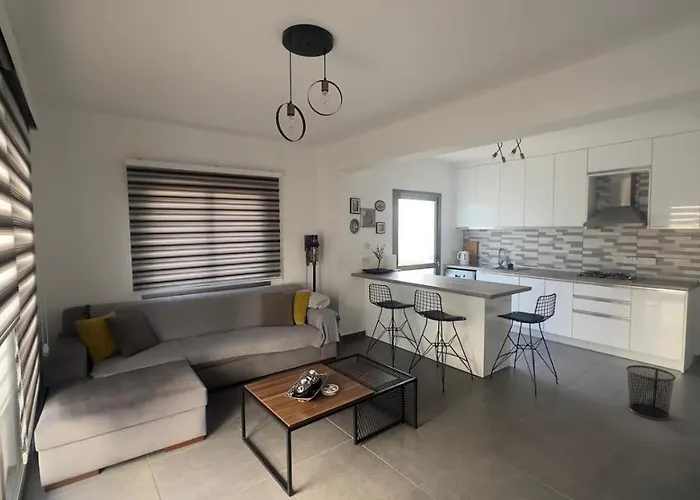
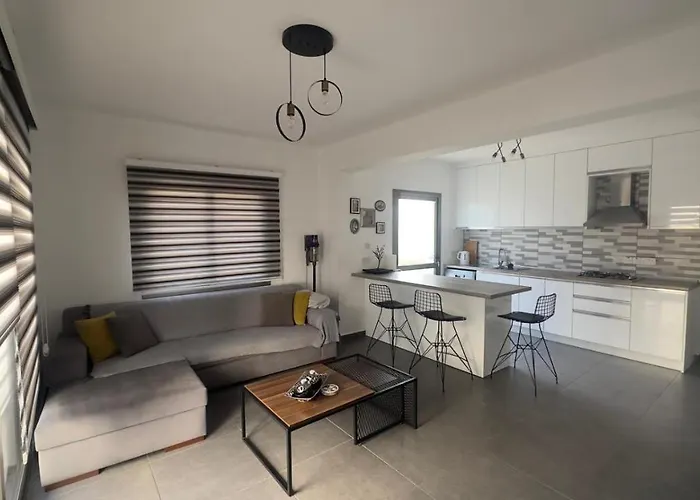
- waste bin [625,364,677,421]
